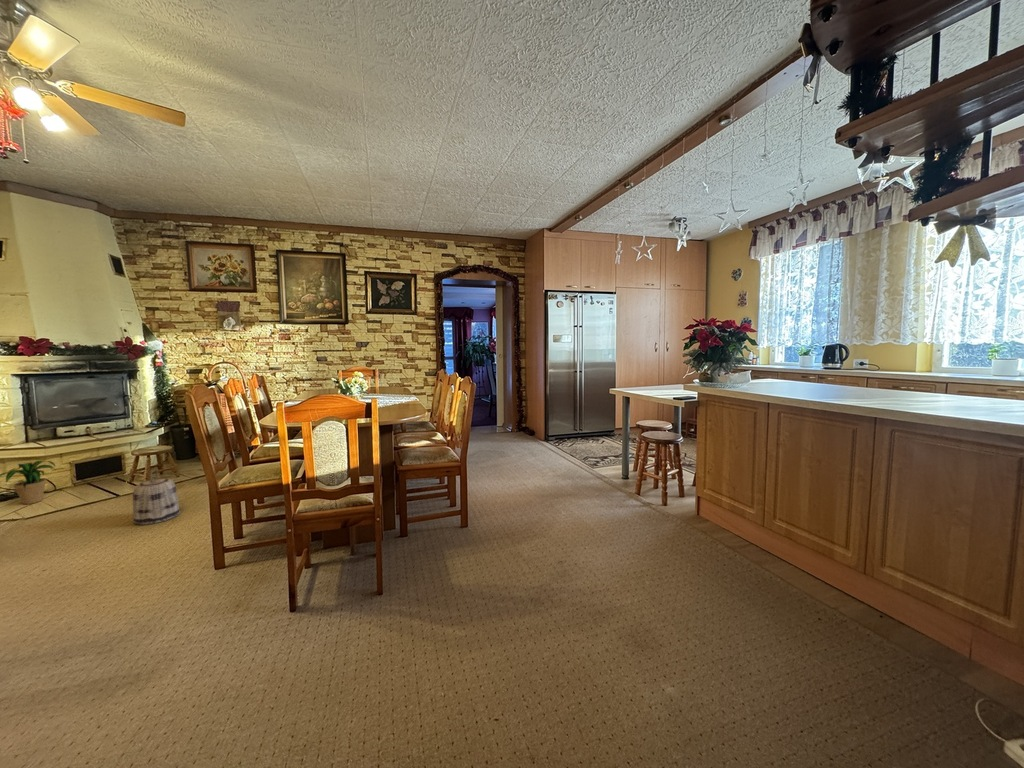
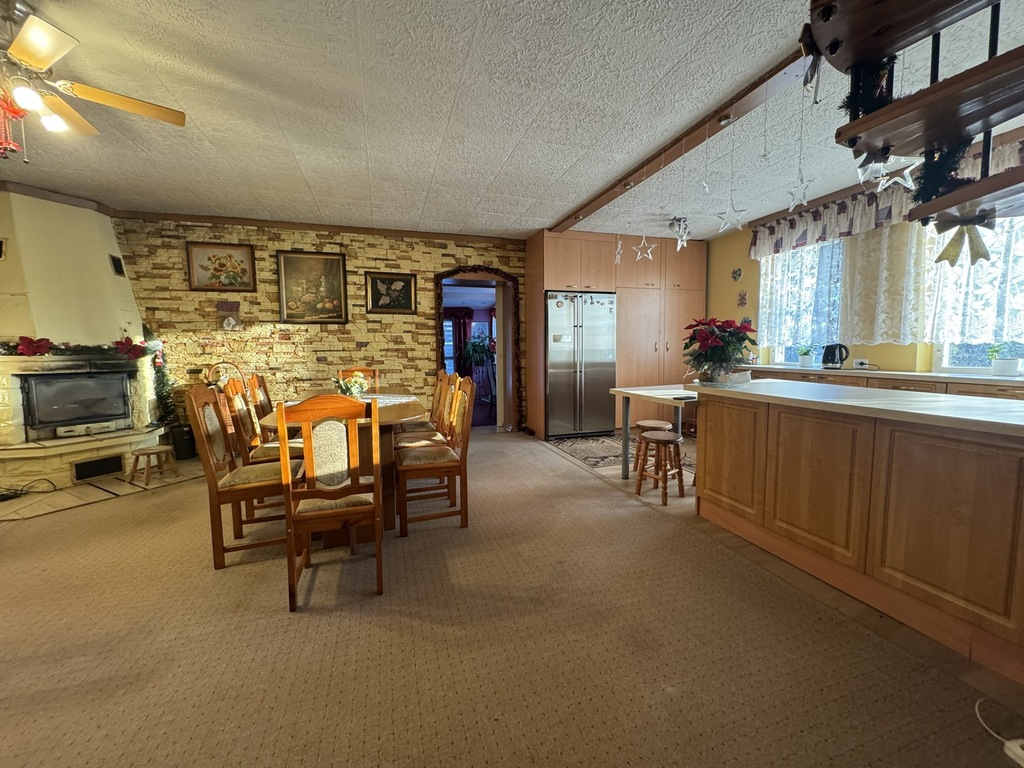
- potted plant [0,460,56,505]
- basket [132,469,181,526]
